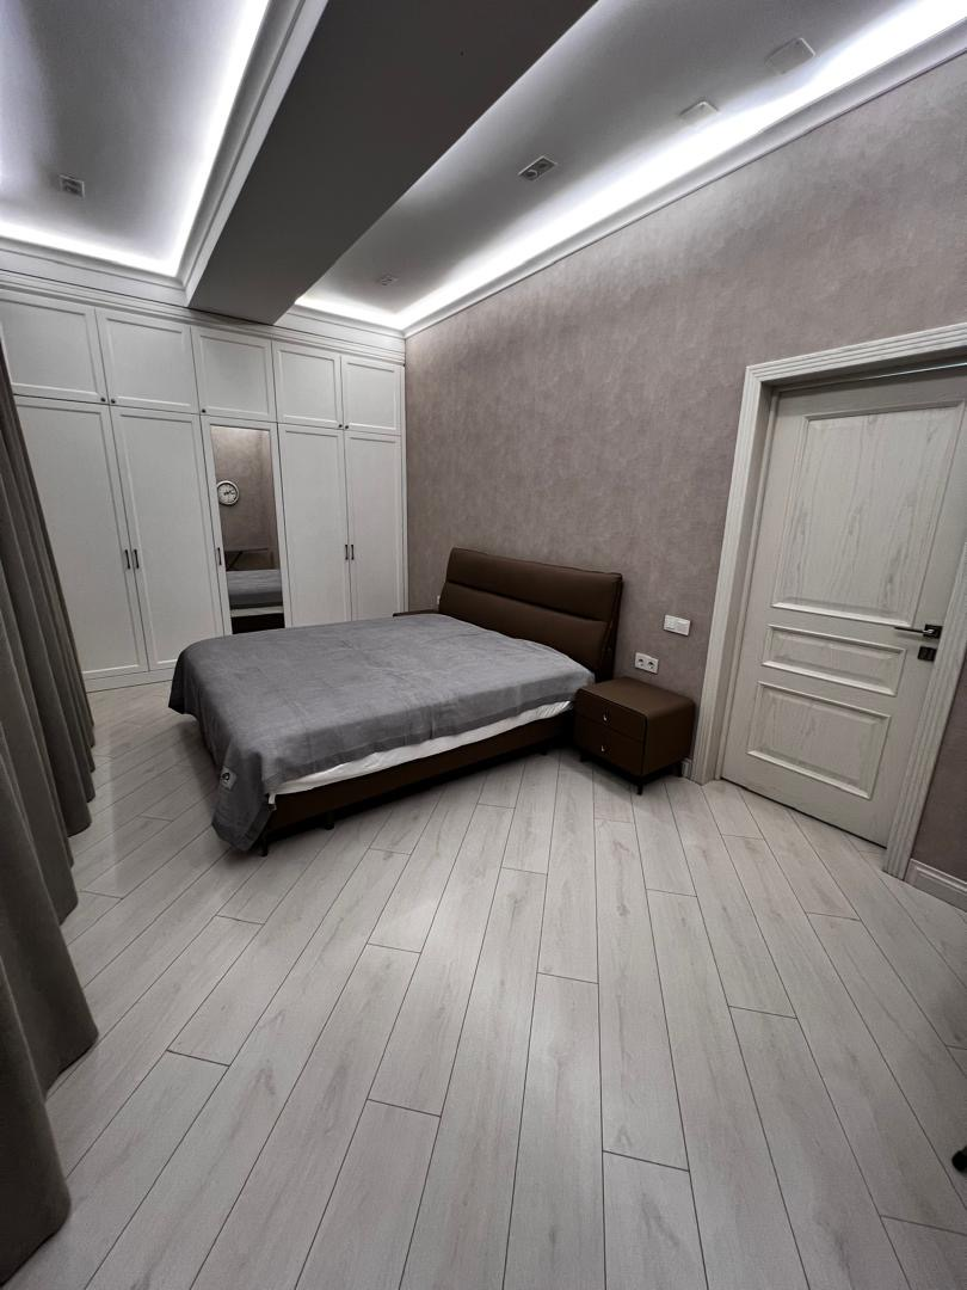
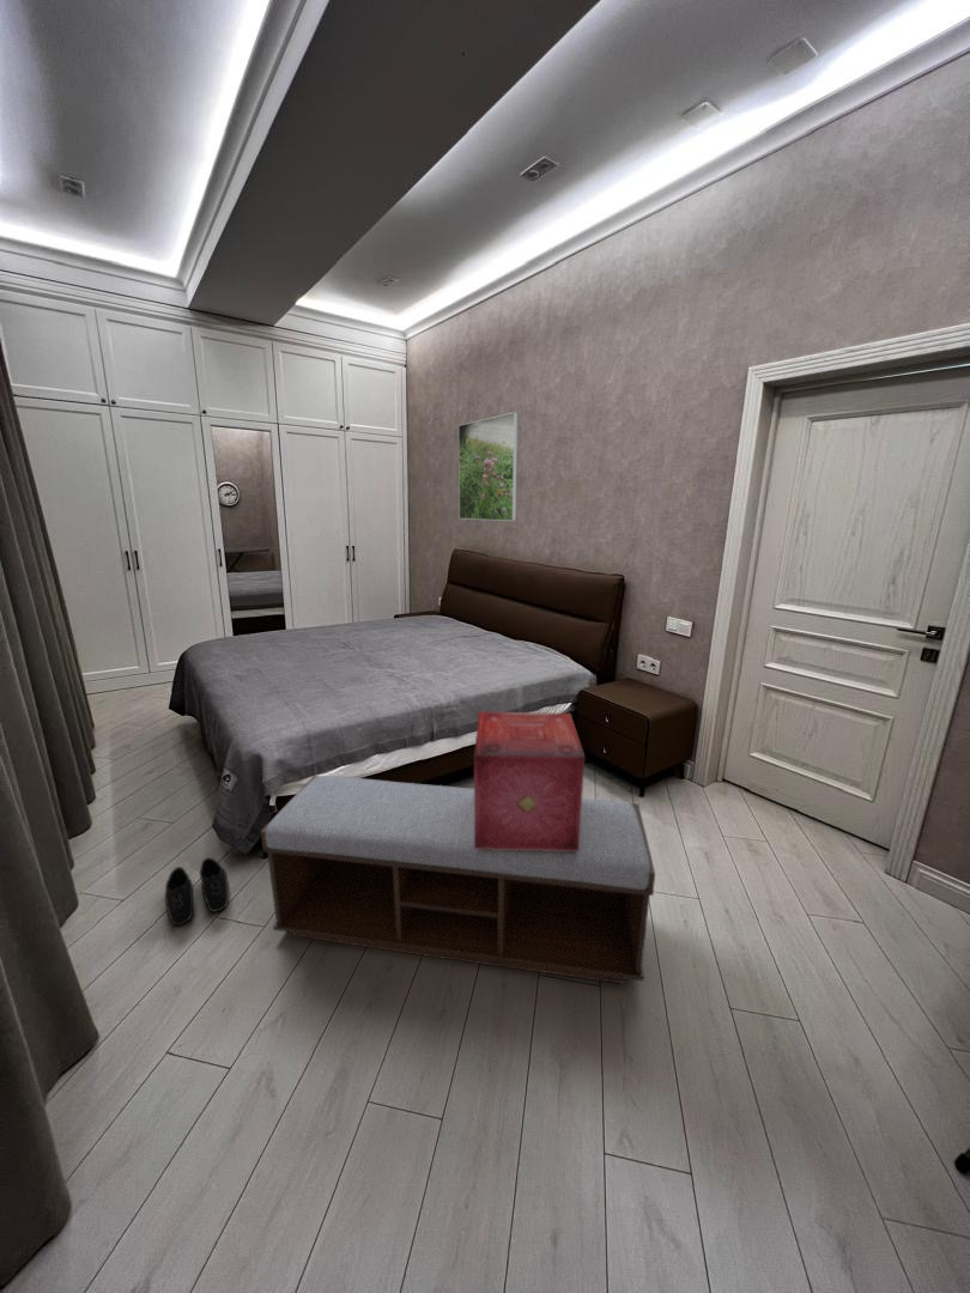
+ boots [164,856,230,927]
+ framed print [457,411,520,522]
+ decorative box [473,711,586,851]
+ bench [260,775,656,985]
